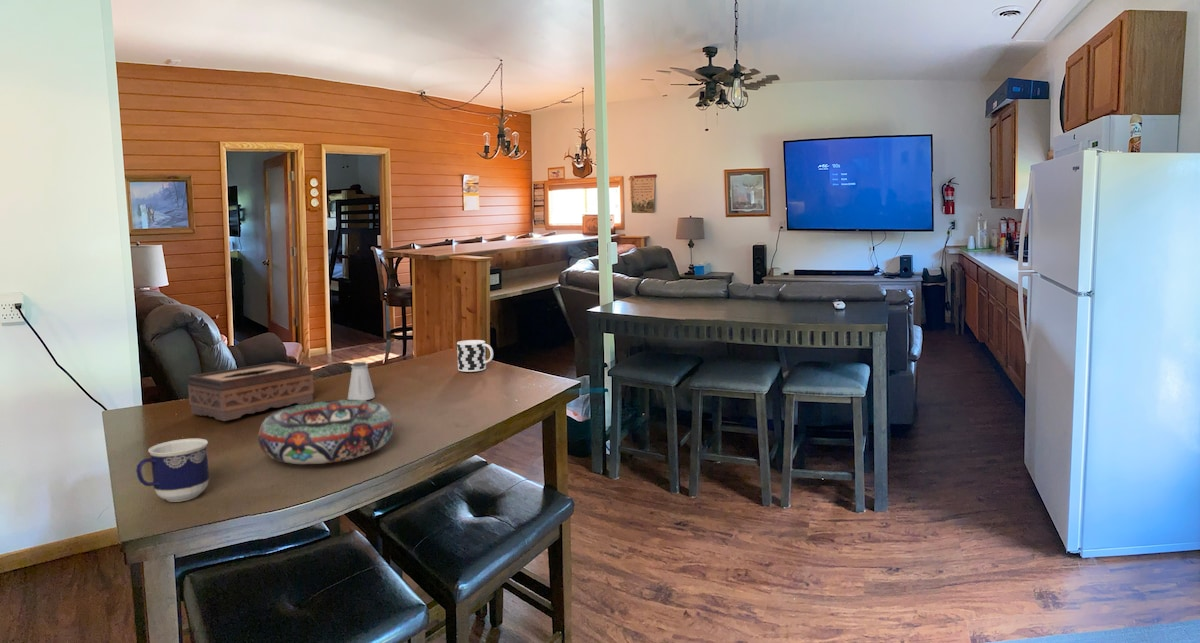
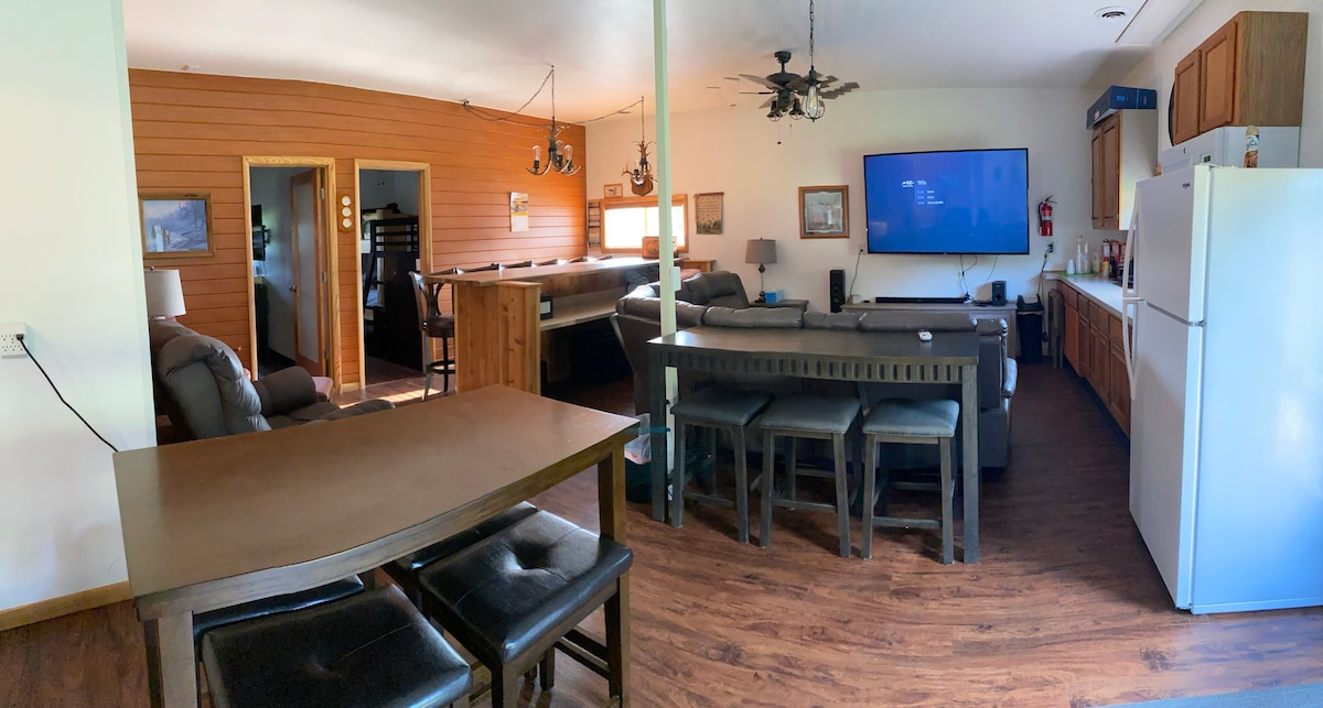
- saltshaker [347,361,376,401]
- cup [135,438,210,503]
- tissue box [187,361,315,422]
- decorative bowl [257,399,395,465]
- cup [456,339,494,373]
